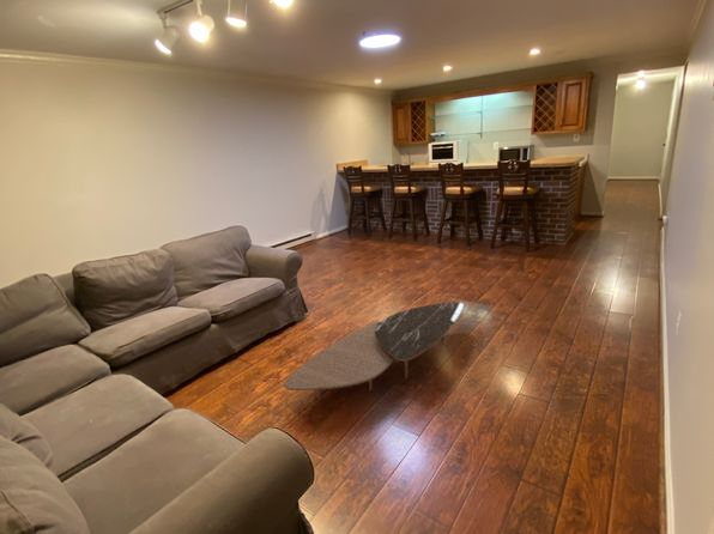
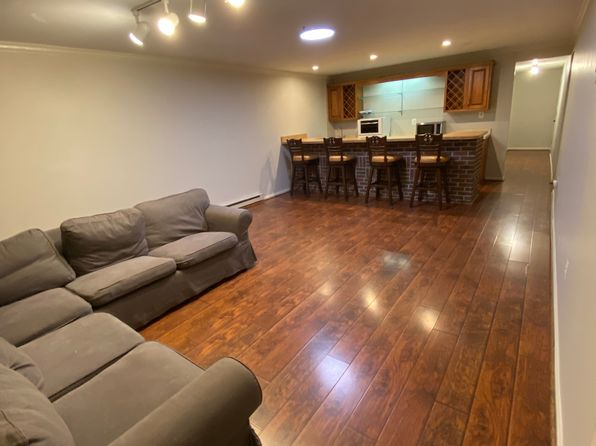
- coffee table [283,302,466,401]
